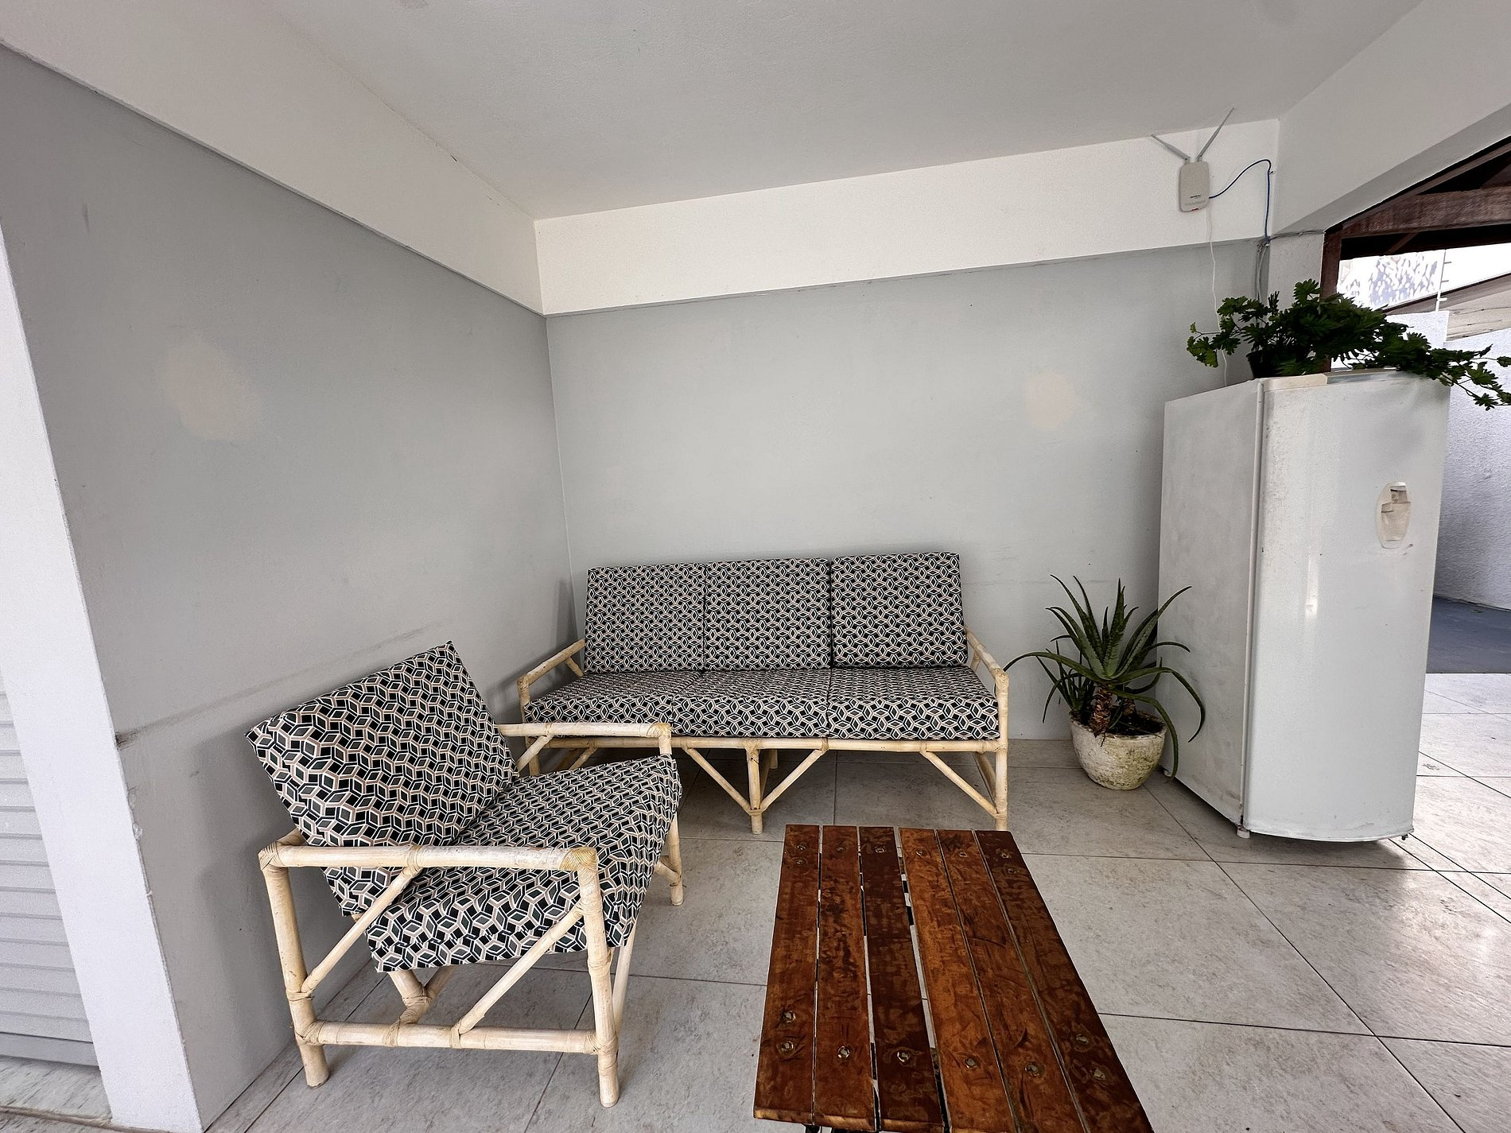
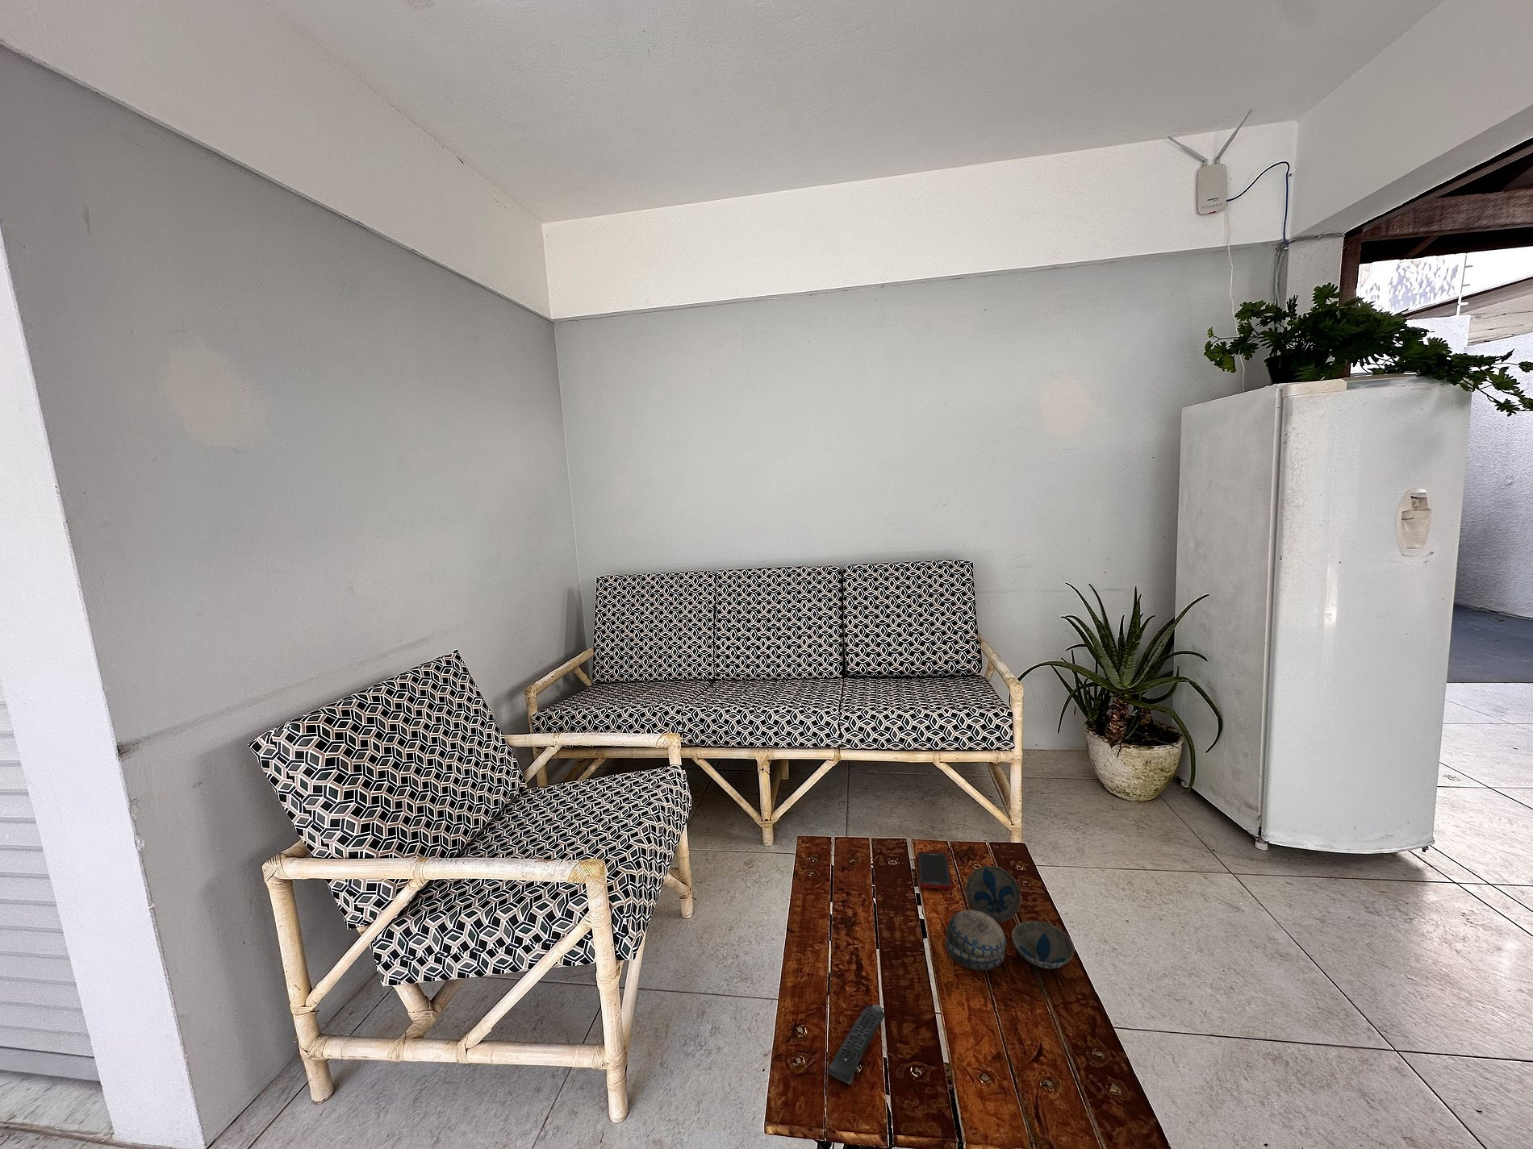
+ cell phone [916,851,952,891]
+ remote control [827,1004,886,1085]
+ decorative bowl [945,865,1076,970]
